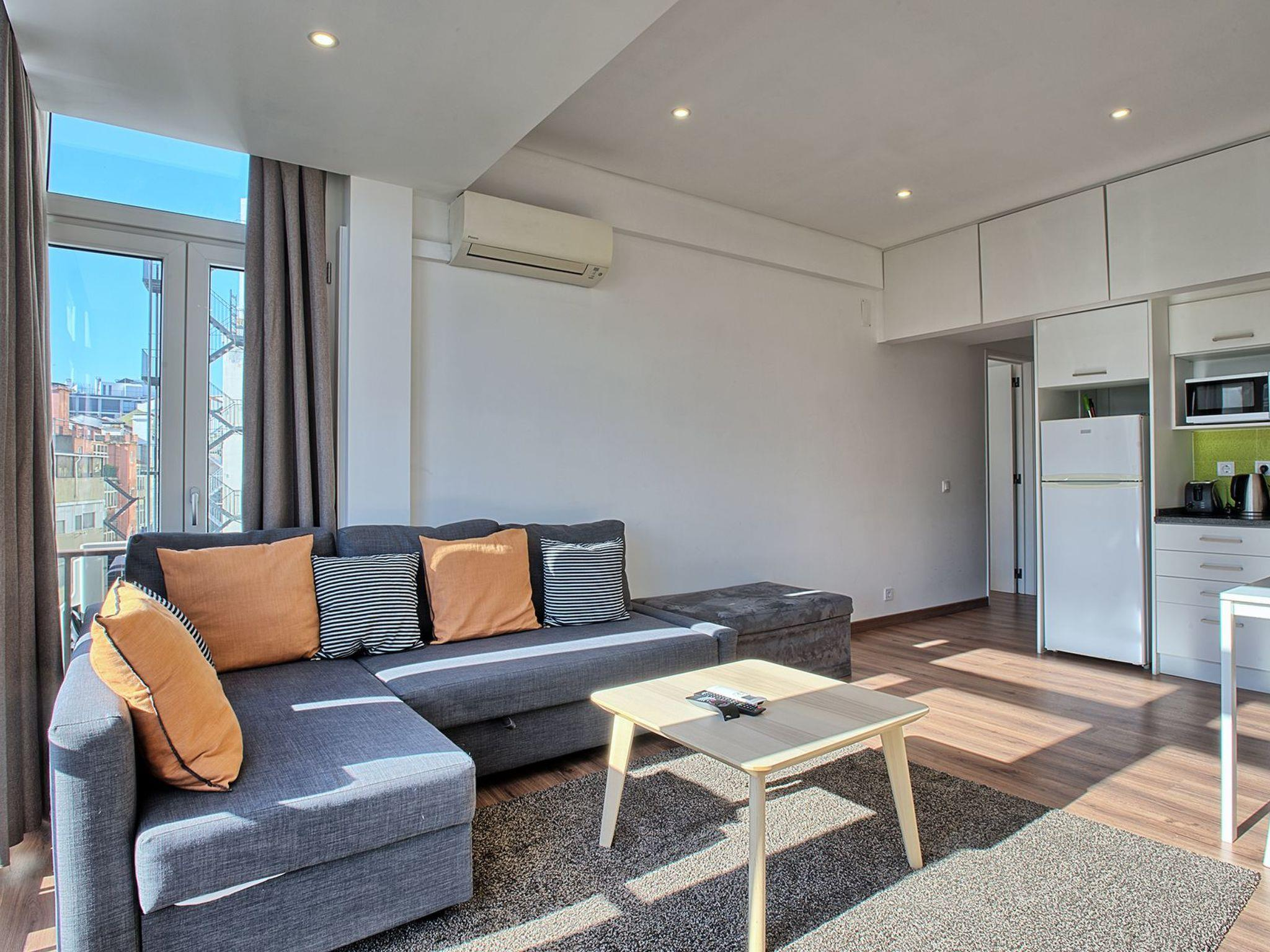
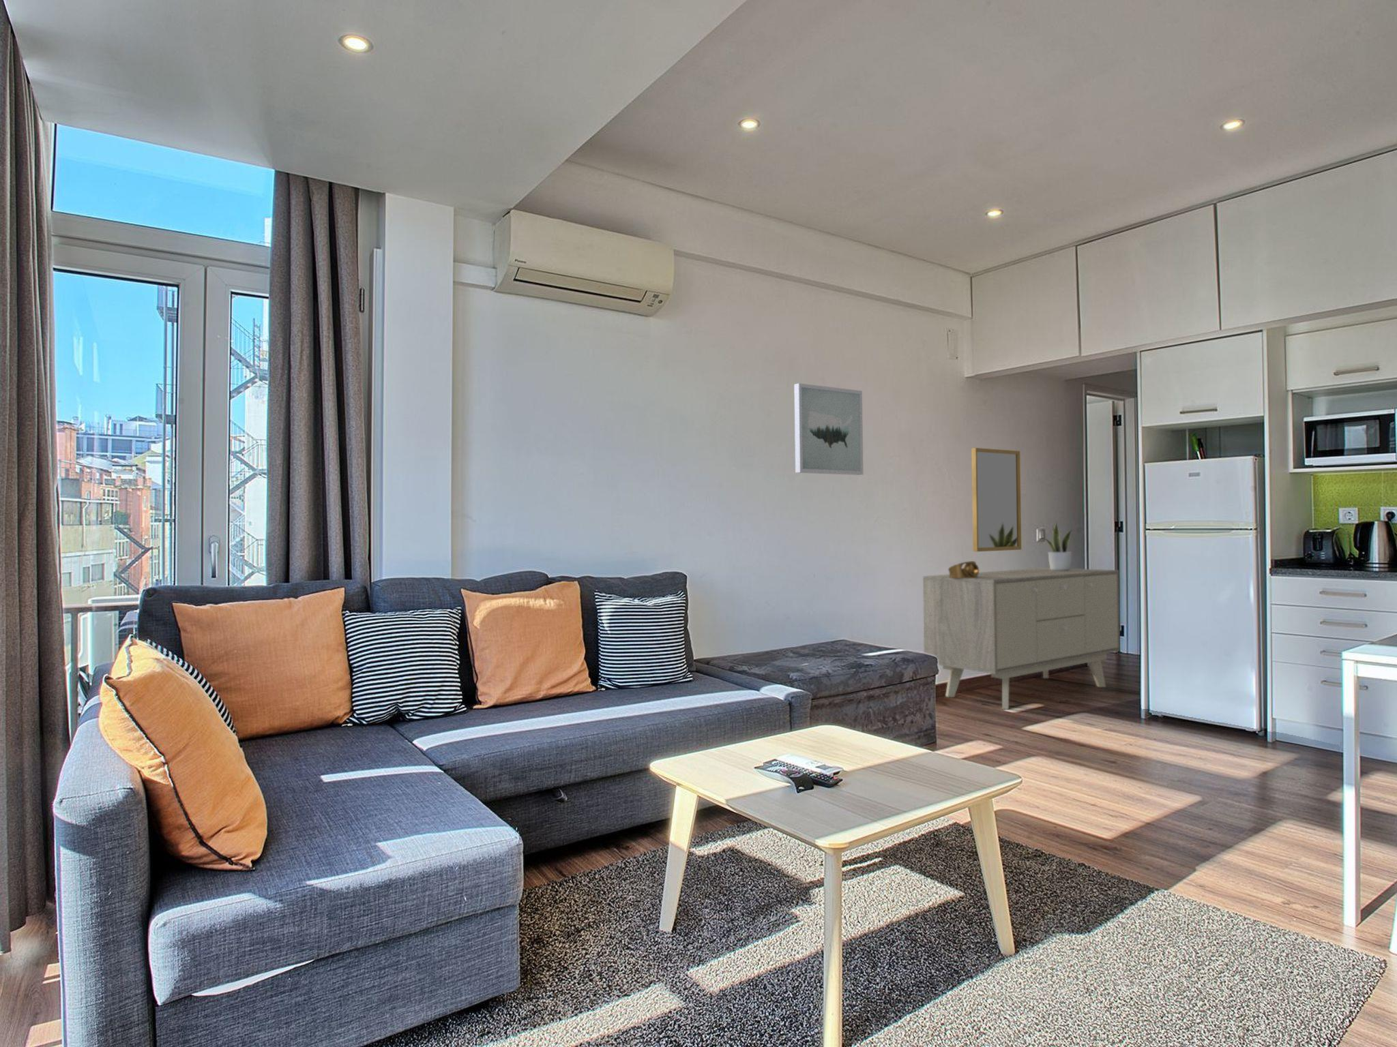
+ potted plant [1043,522,1077,571]
+ sideboard [922,567,1121,710]
+ home mirror [970,448,1022,552]
+ wall art [793,383,865,476]
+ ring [947,560,979,578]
